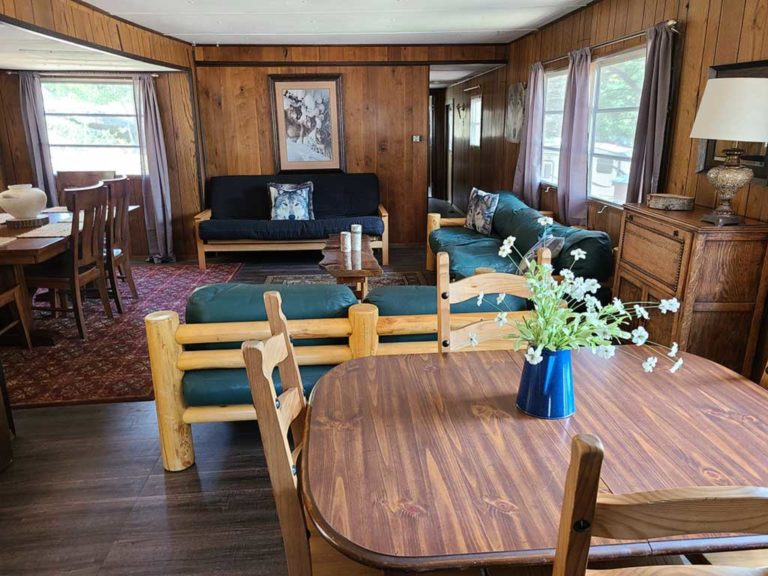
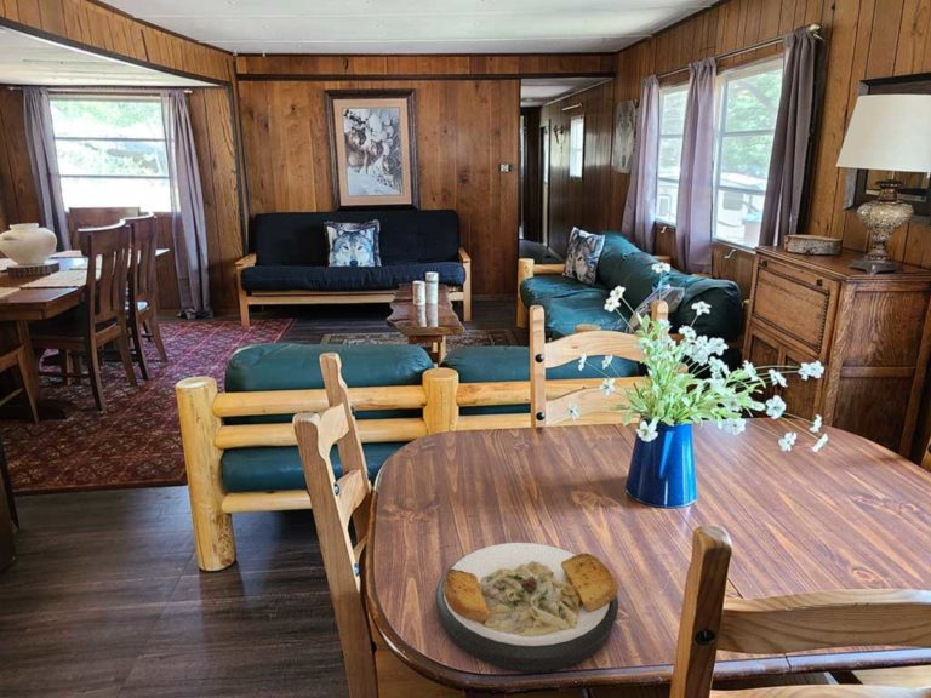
+ plate [434,542,619,673]
